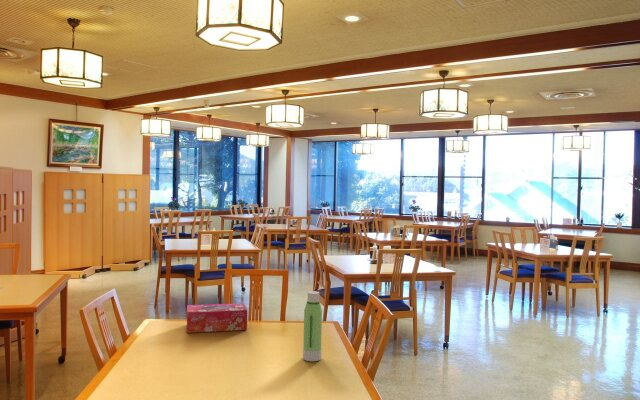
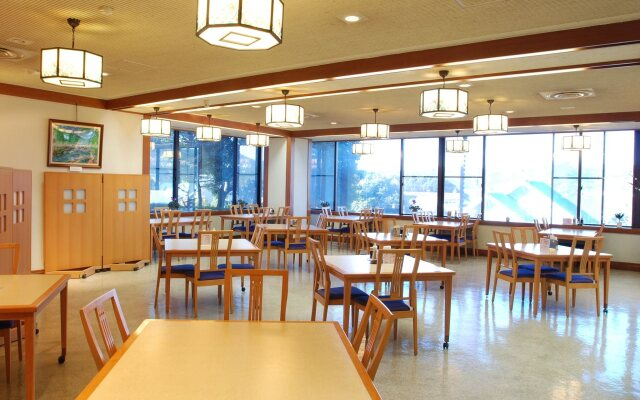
- water bottle [302,290,323,362]
- tissue box [186,302,248,334]
